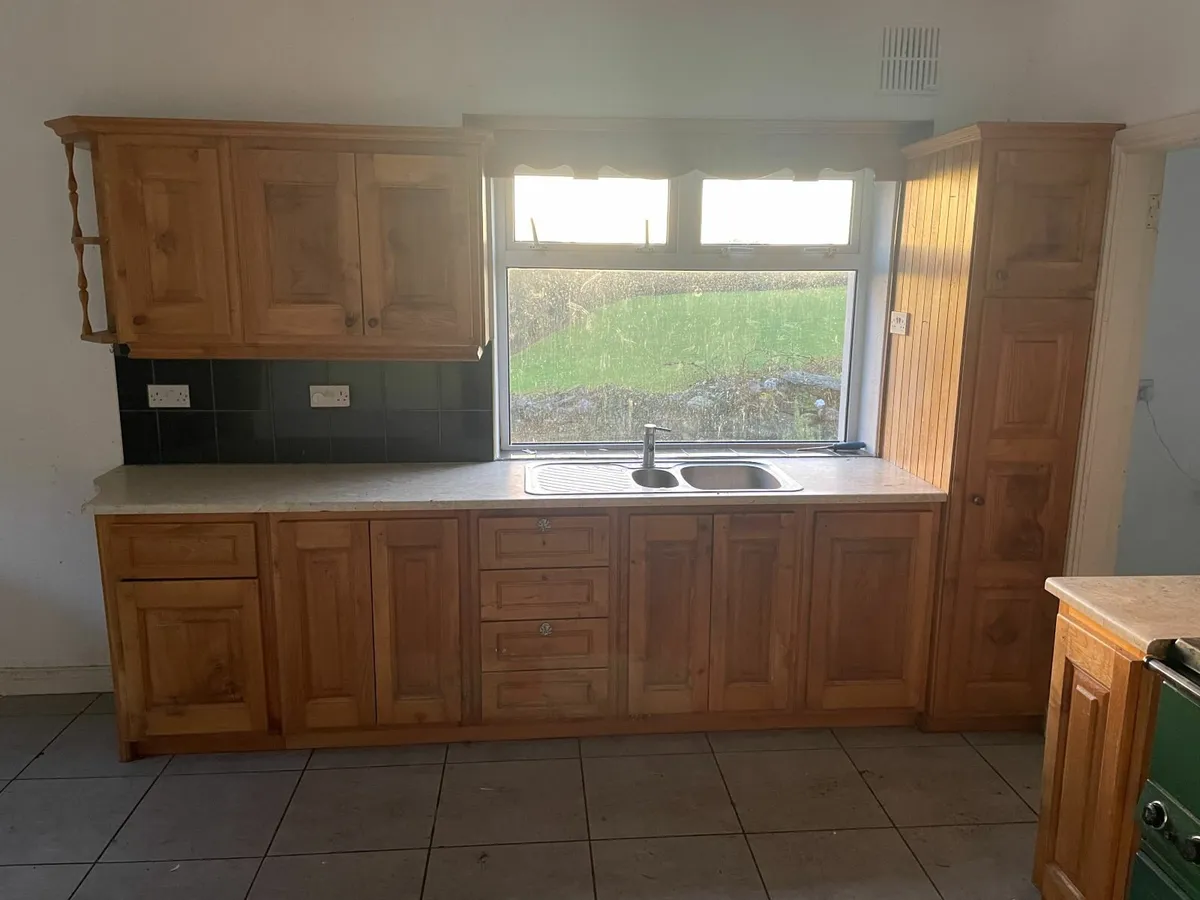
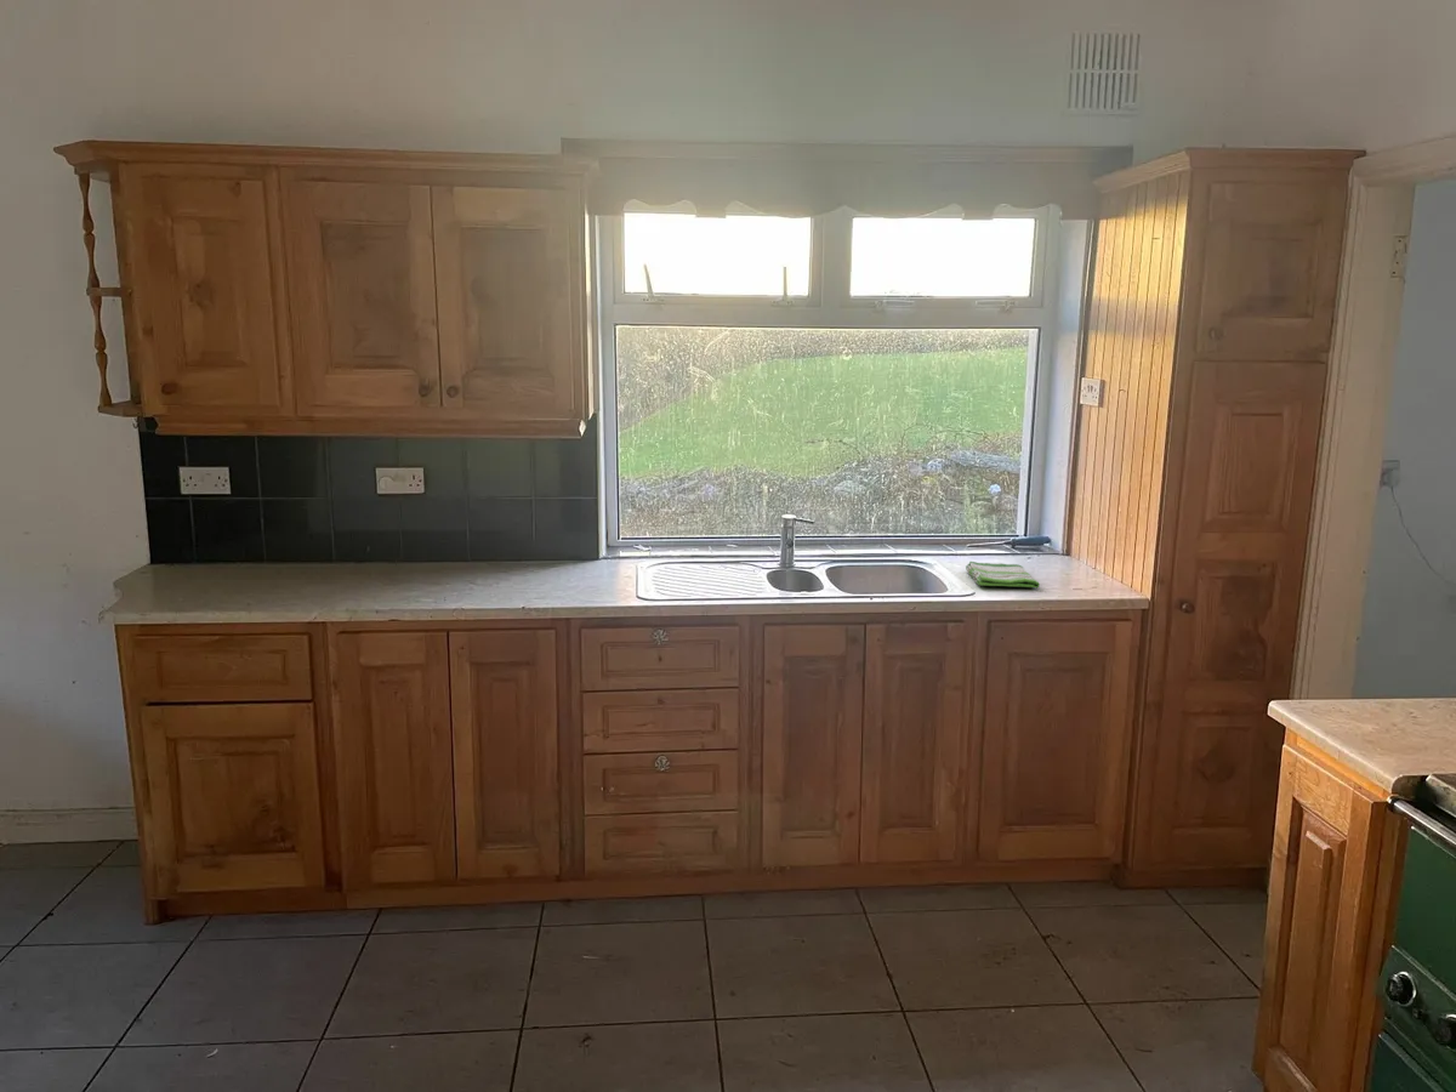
+ dish towel [965,561,1041,588]
